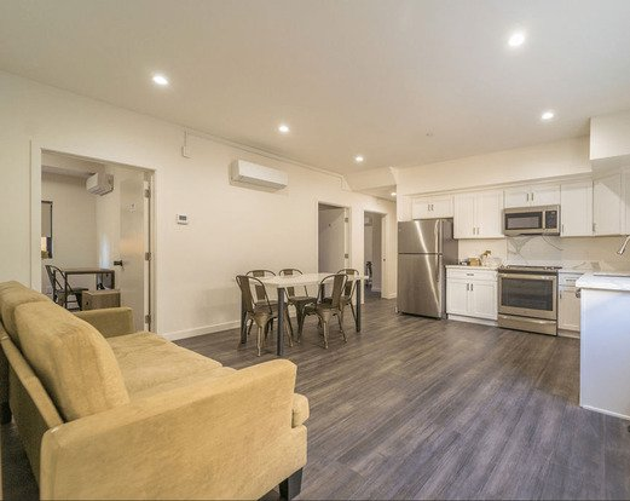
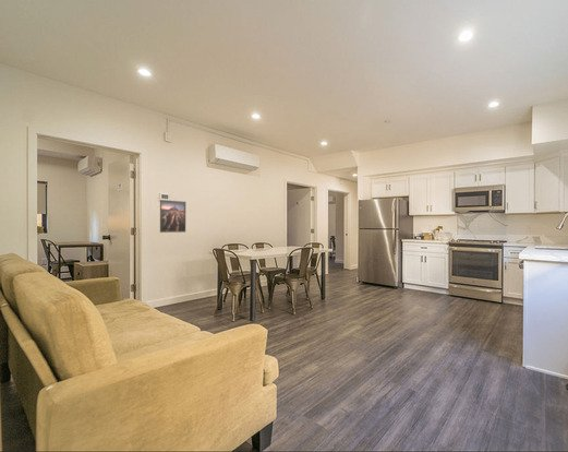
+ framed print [159,199,186,234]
